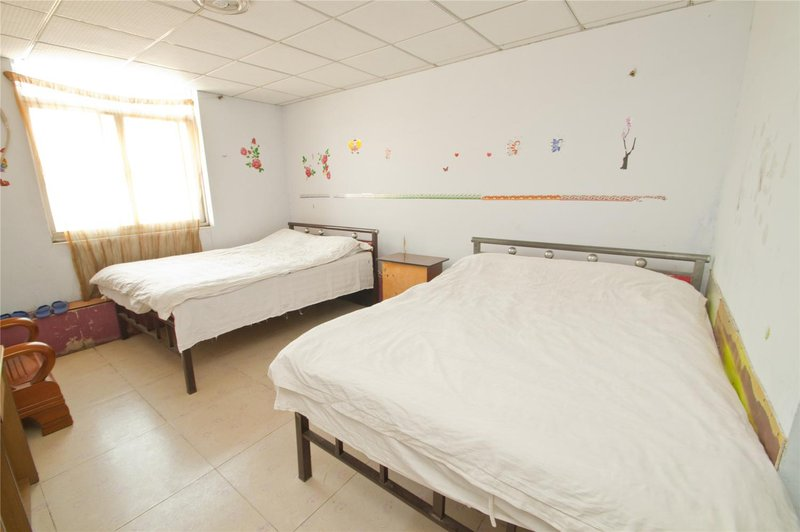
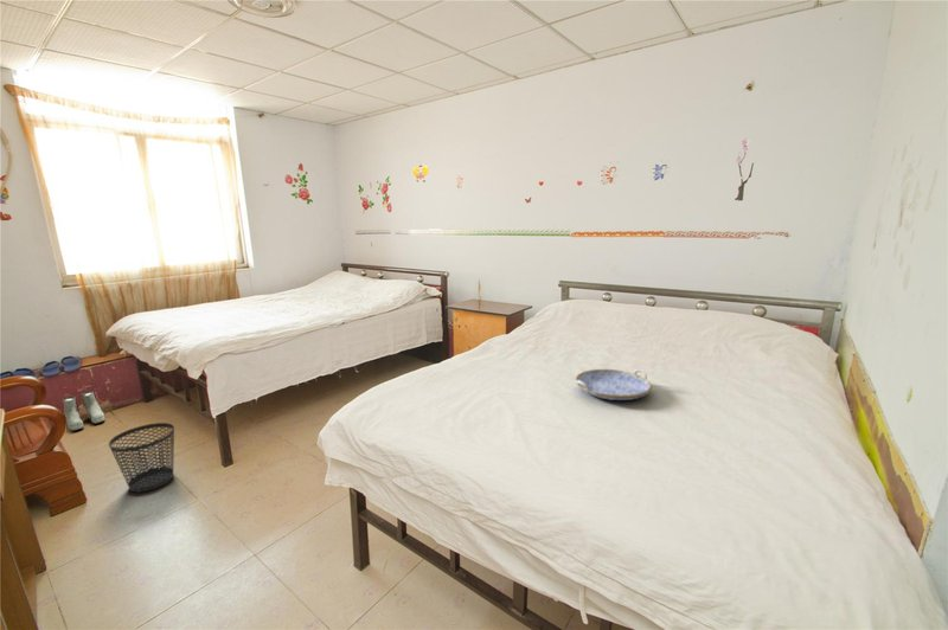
+ serving tray [574,368,653,401]
+ wastebasket [108,422,175,494]
+ boots [62,391,107,432]
